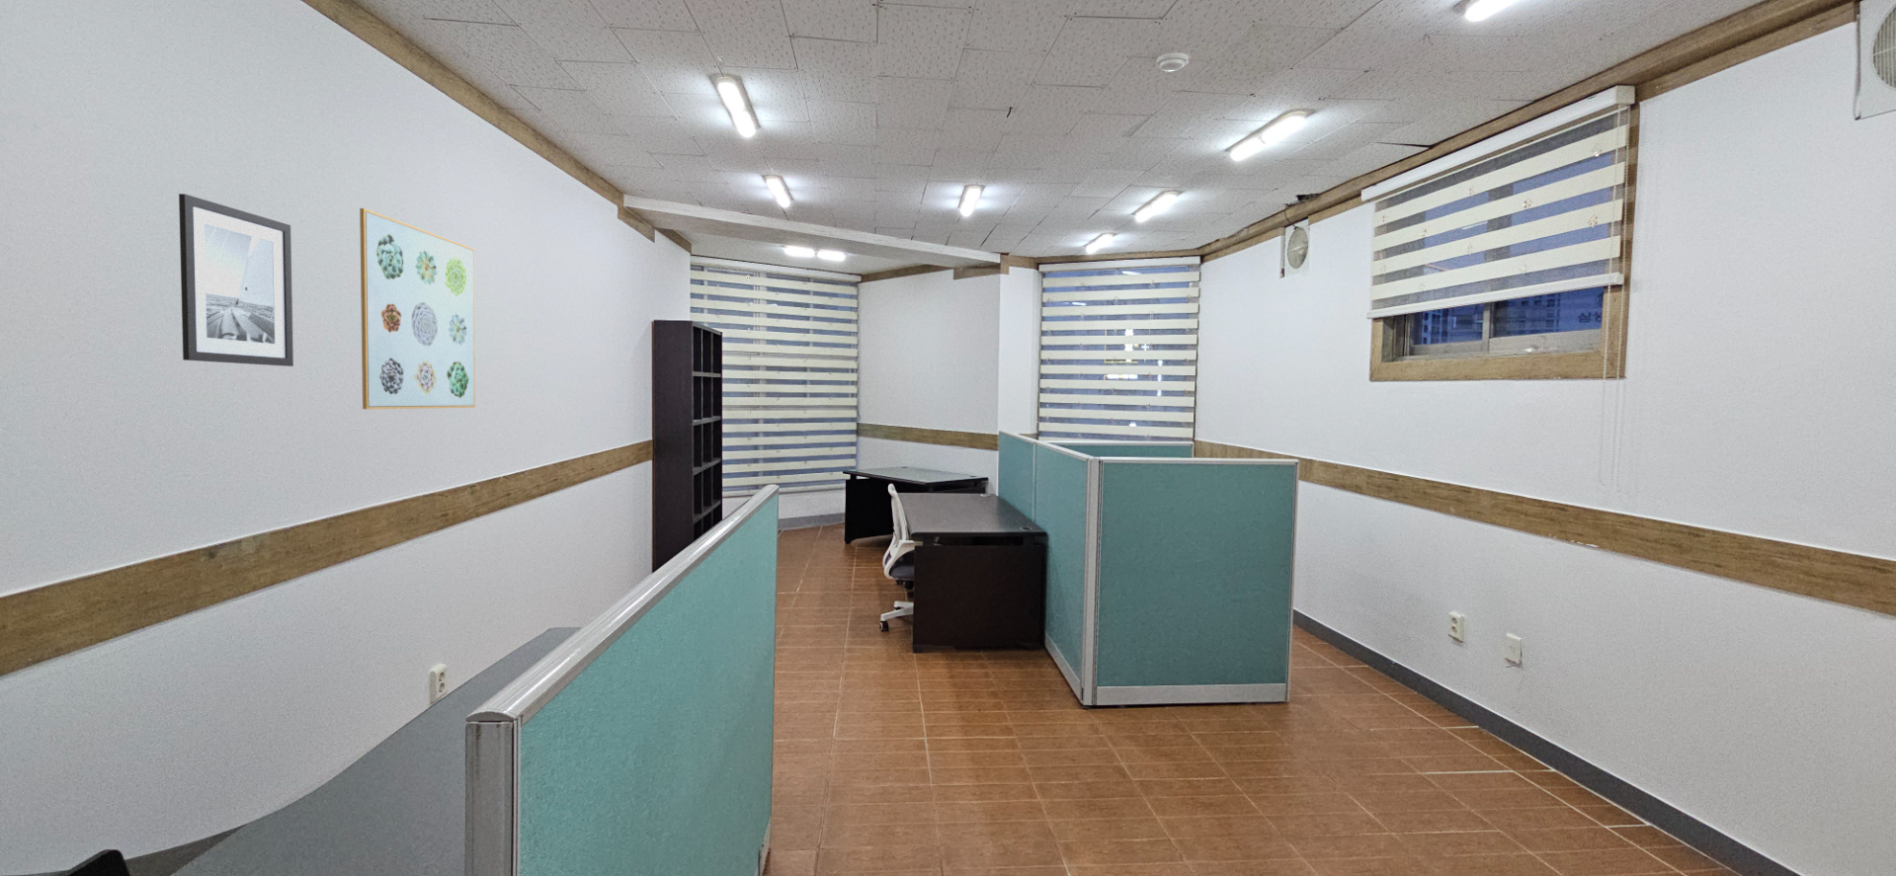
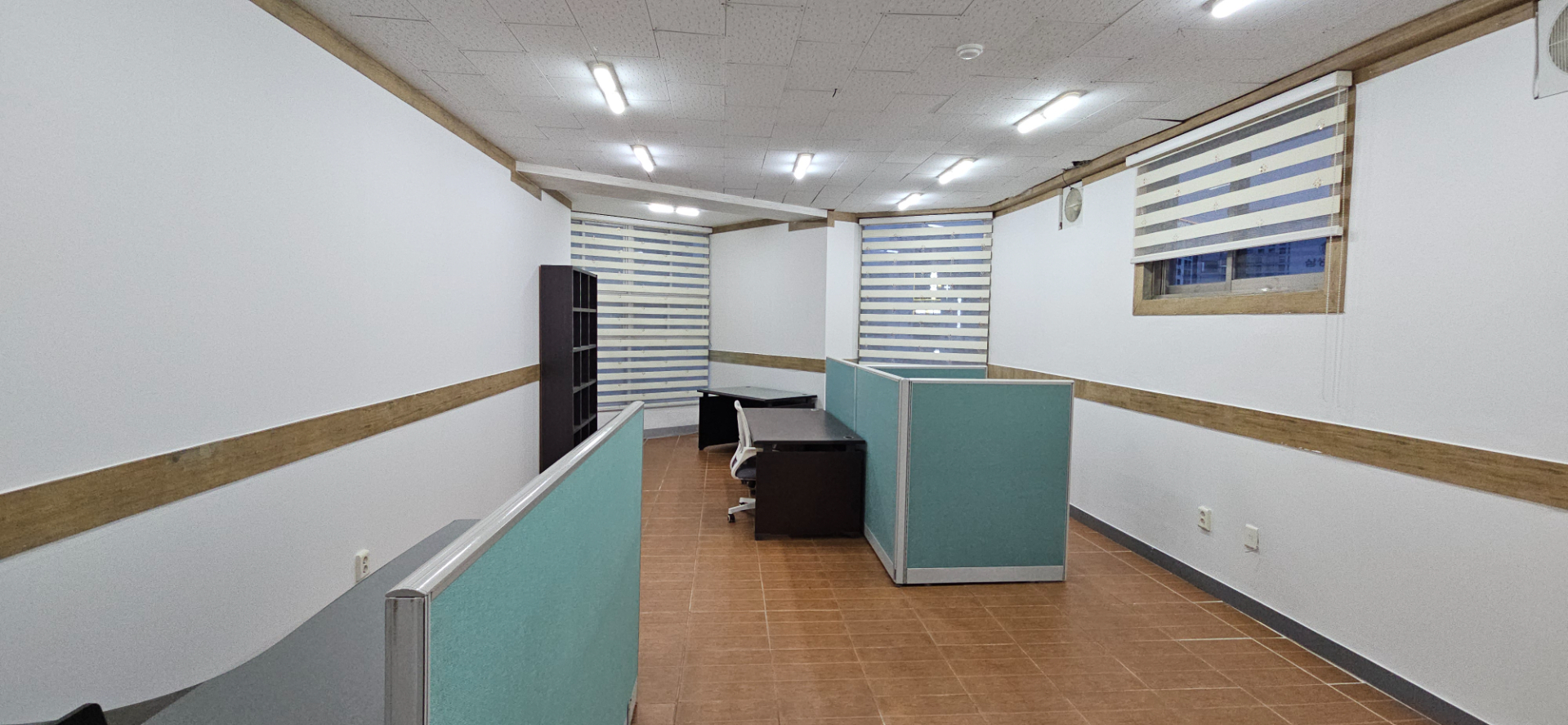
- wall art [178,192,294,367]
- wall art [359,208,476,410]
